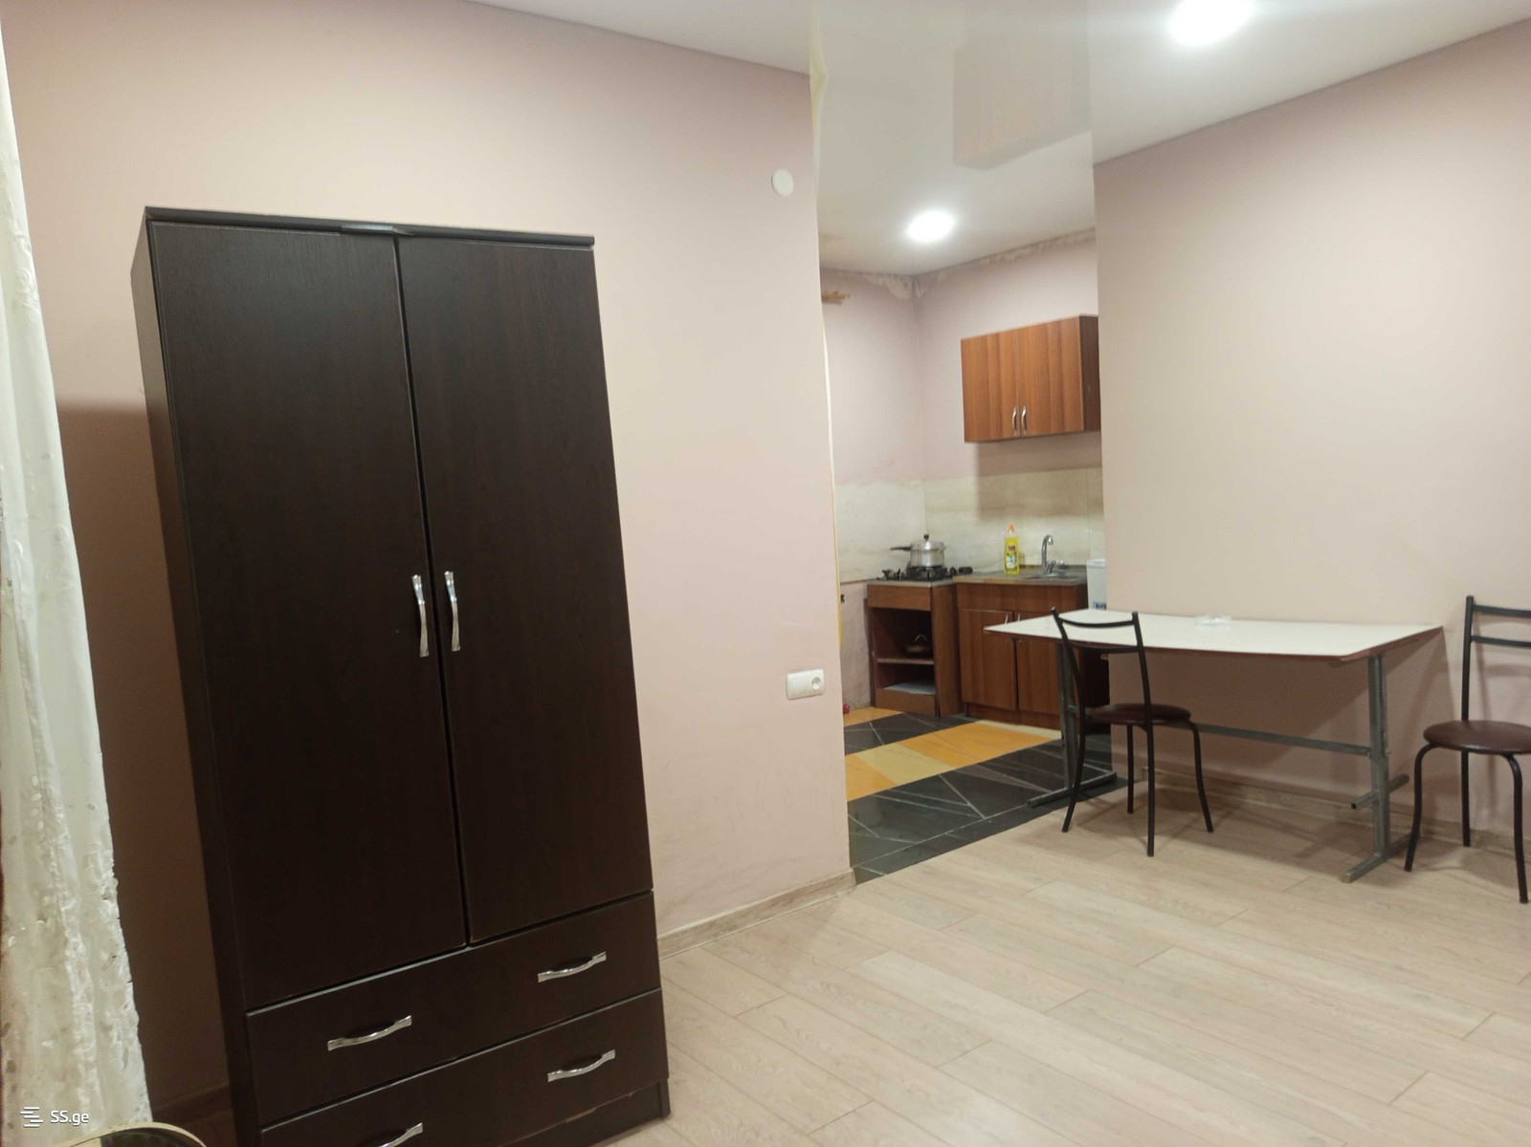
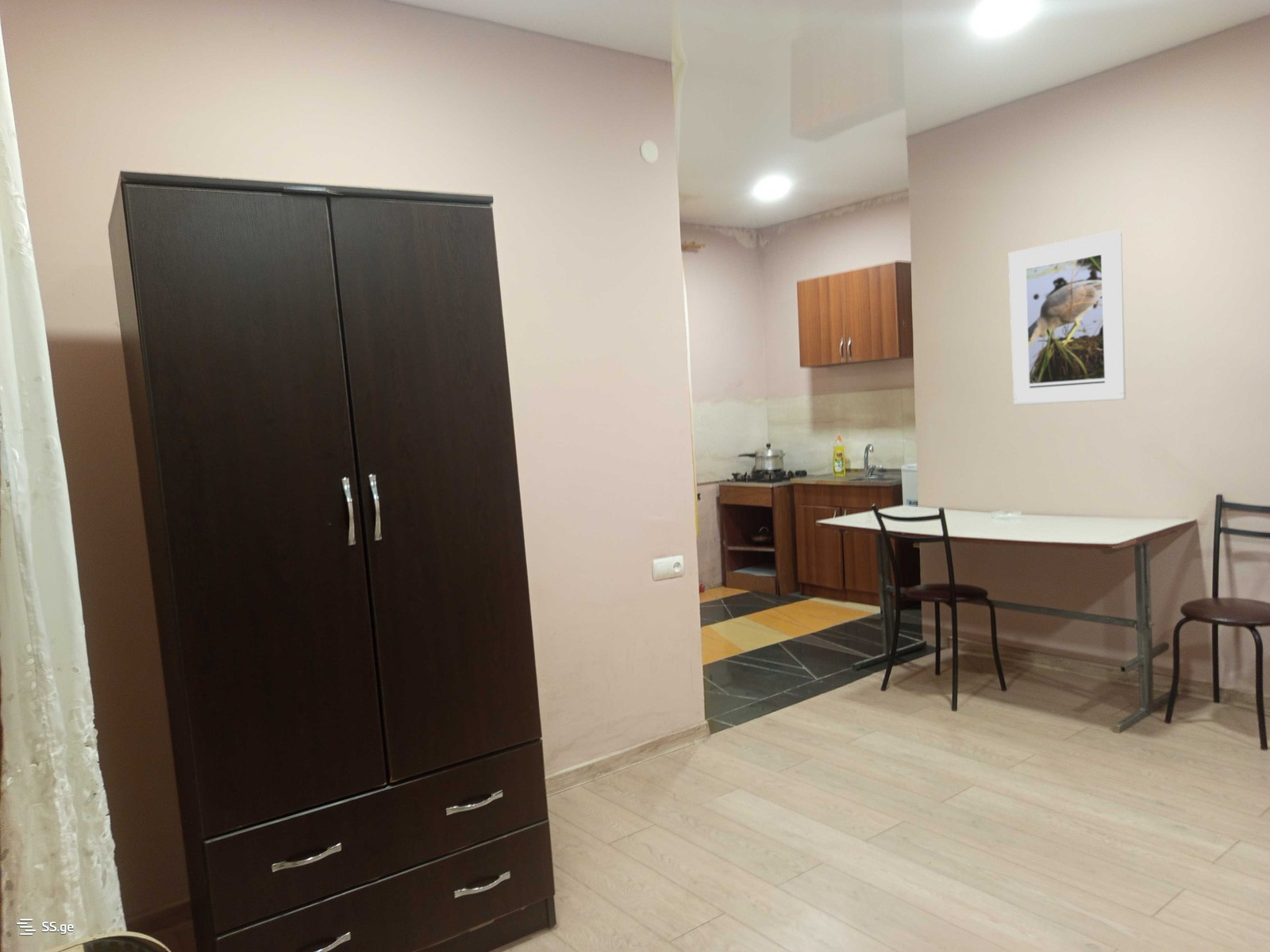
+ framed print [1008,229,1126,406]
